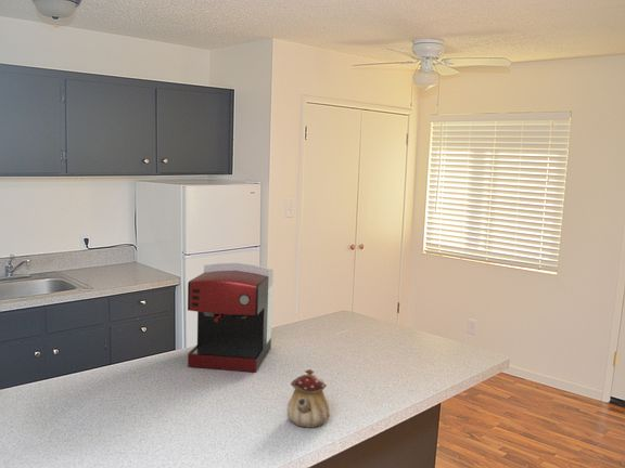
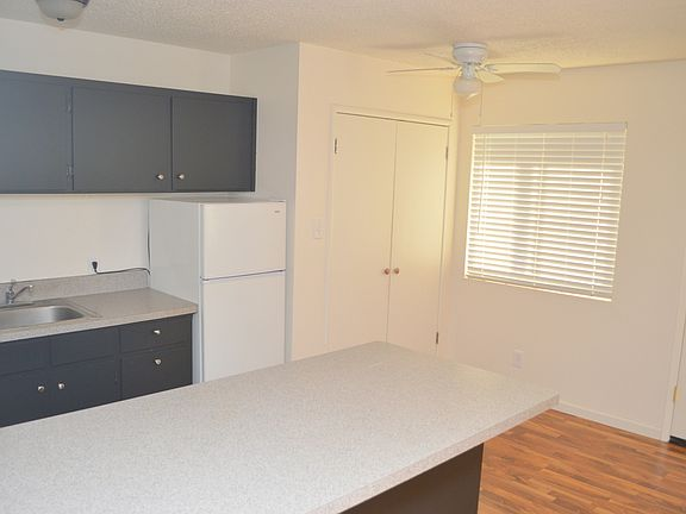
- teapot [286,368,331,429]
- coffee maker [187,262,275,373]
